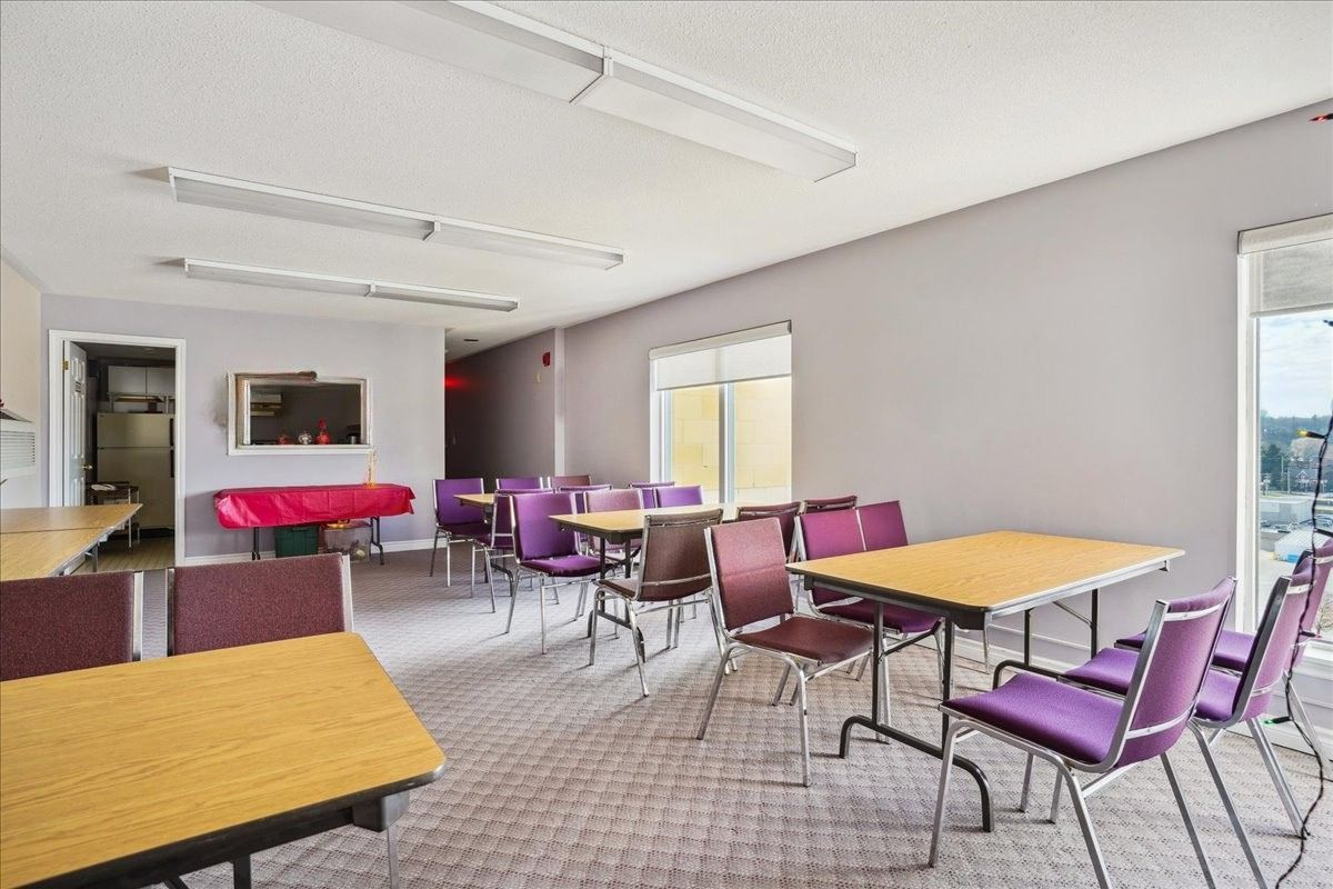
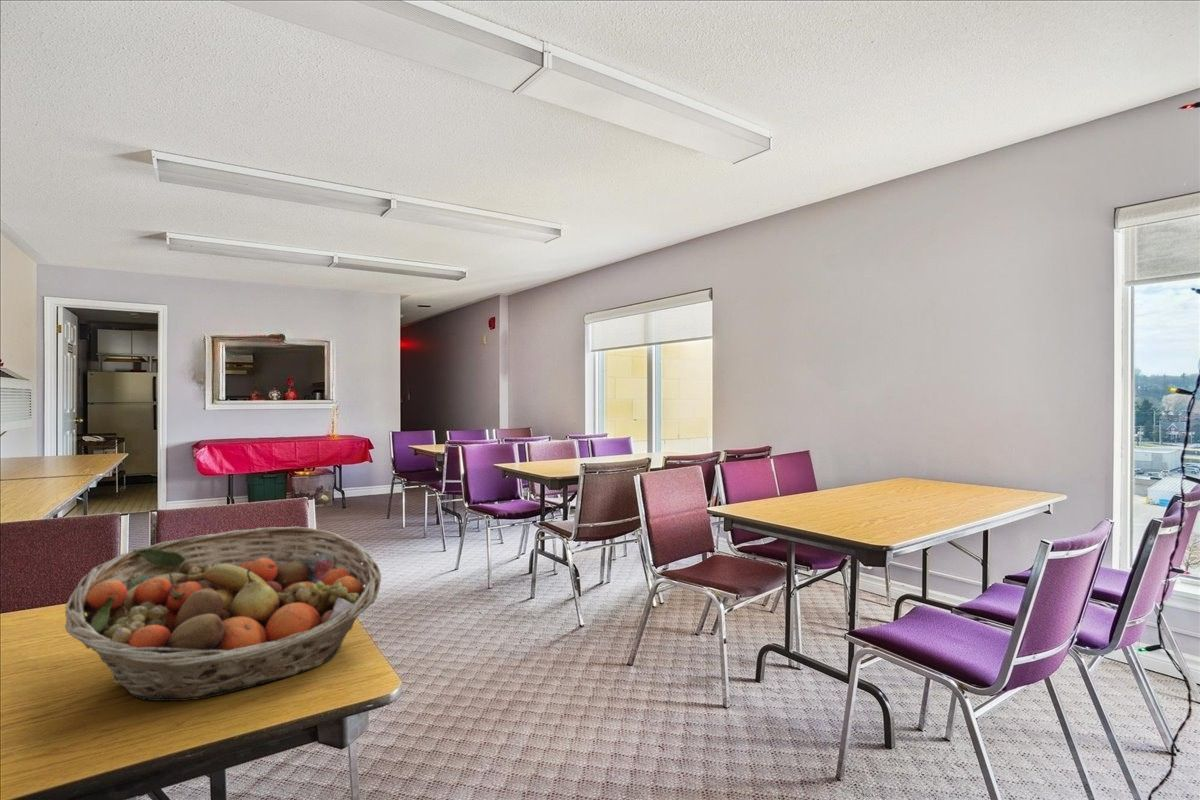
+ fruit basket [64,526,382,702]
